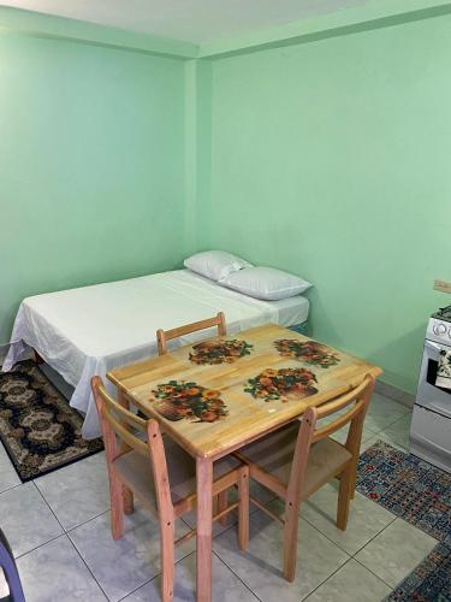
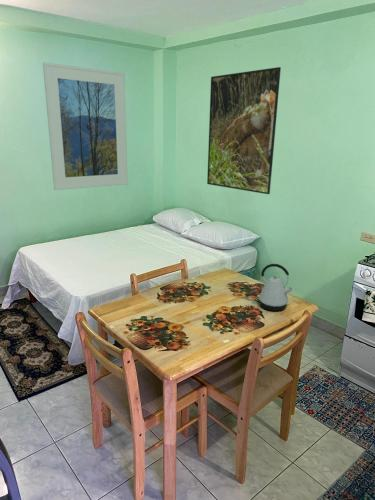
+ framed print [206,66,282,195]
+ kettle [256,263,294,312]
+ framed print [42,61,129,191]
